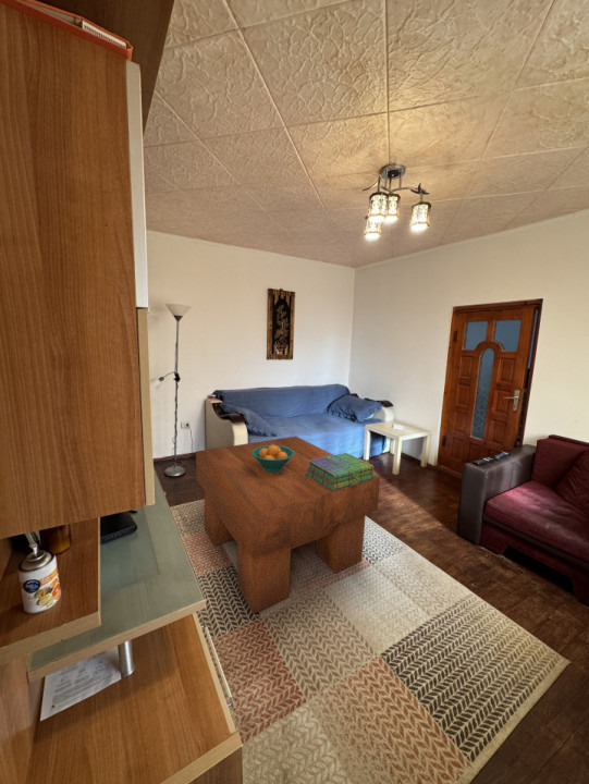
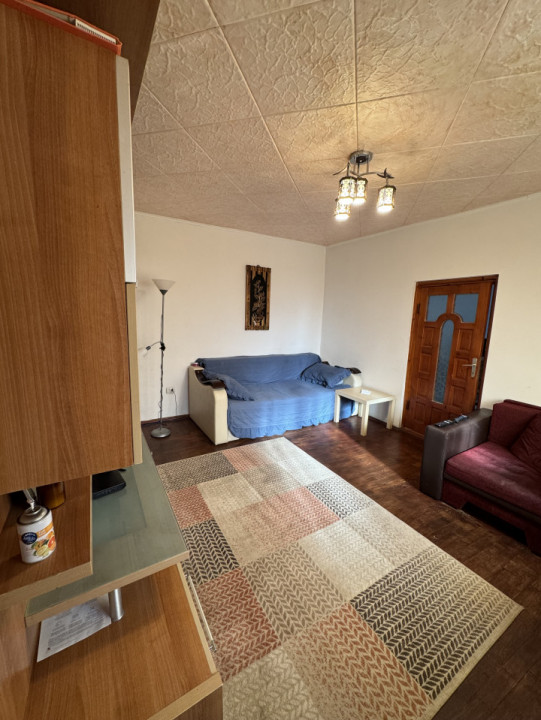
- fruit bowl [253,445,294,471]
- coffee table [195,434,381,614]
- stack of books [305,452,377,491]
